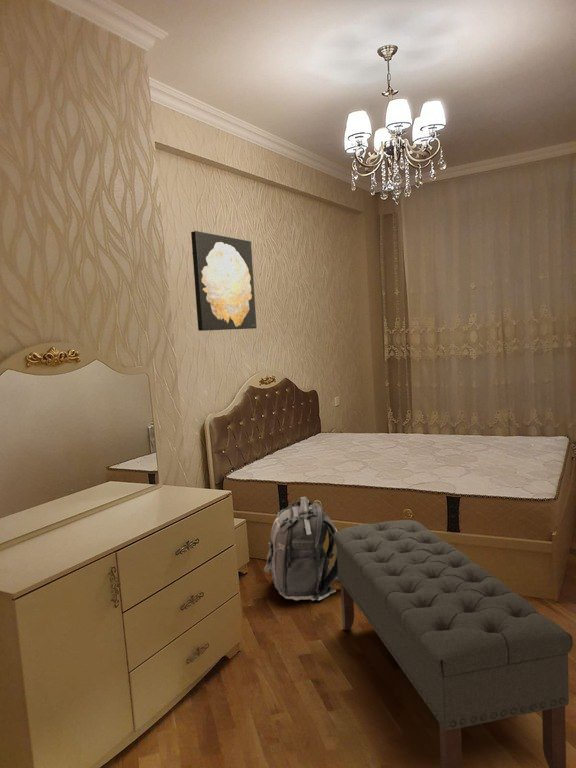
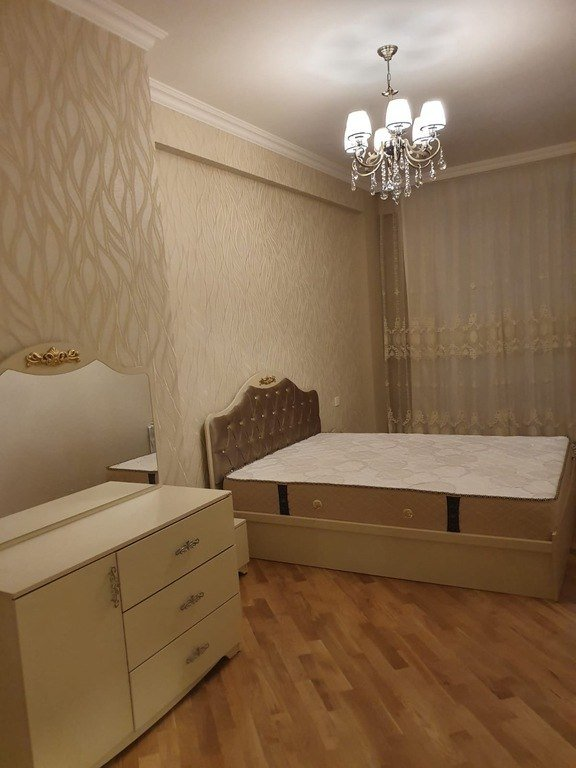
- wall art [190,230,257,332]
- bench [333,519,574,768]
- backpack [263,496,340,601]
